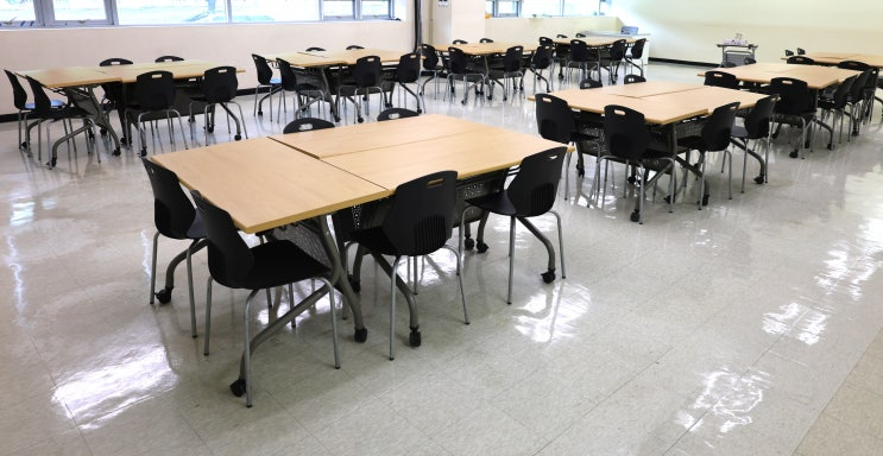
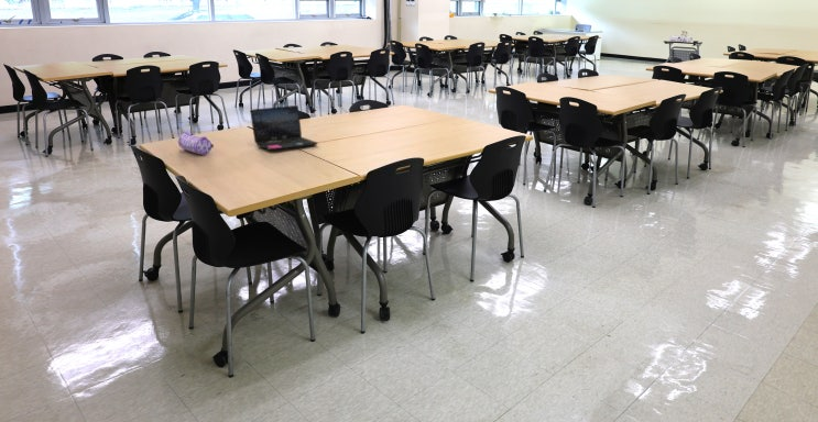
+ pencil case [177,131,215,156]
+ laptop [250,104,319,151]
